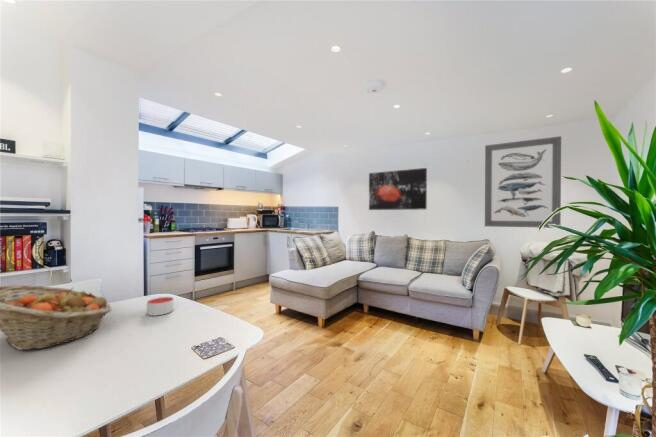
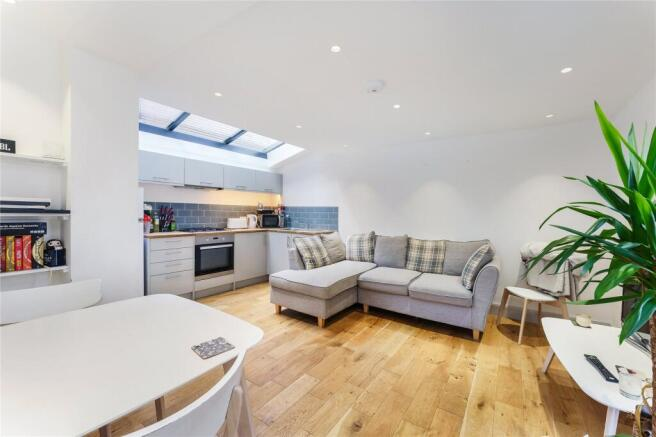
- candle [146,296,175,316]
- fruit basket [0,284,113,351]
- wall art [368,167,428,211]
- wall art [484,135,562,229]
